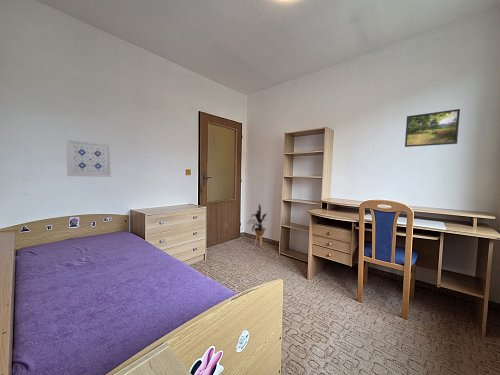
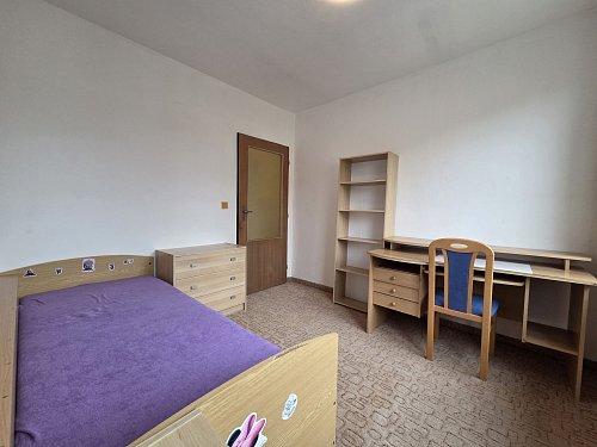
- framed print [404,108,461,148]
- wall art [65,138,112,178]
- house plant [245,203,268,248]
